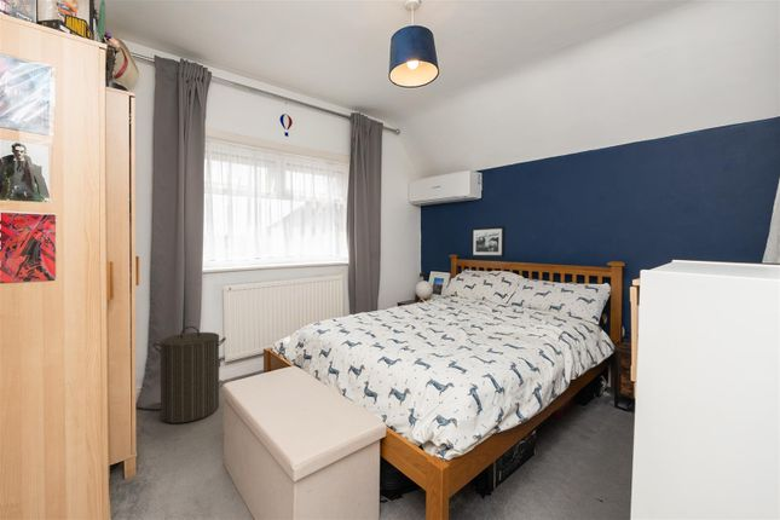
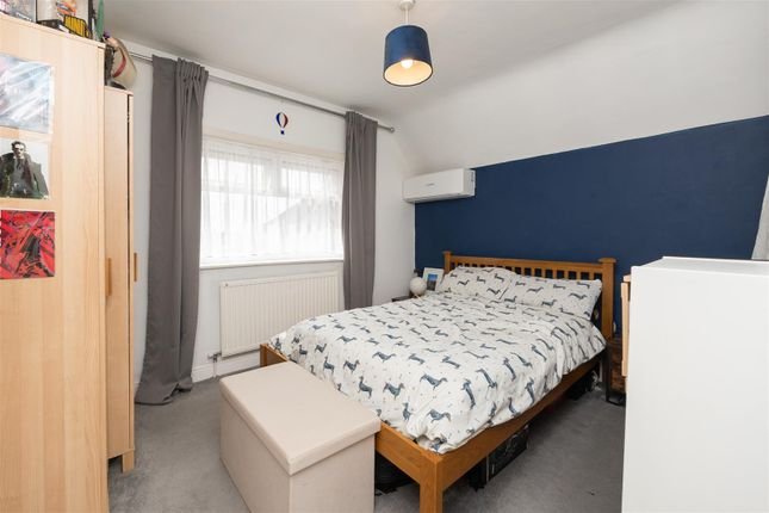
- laundry hamper [152,325,227,424]
- picture frame [470,225,507,259]
